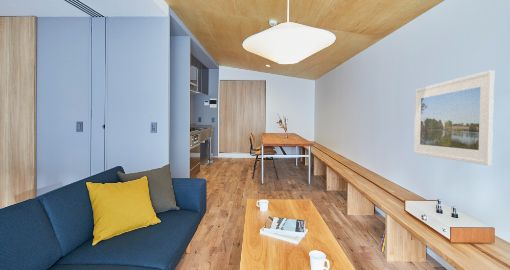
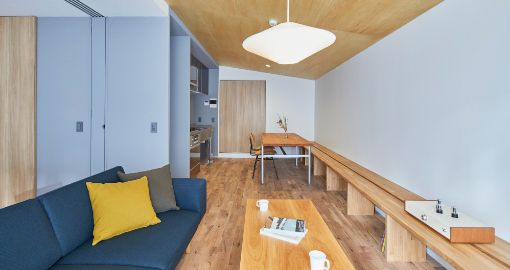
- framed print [413,69,495,167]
